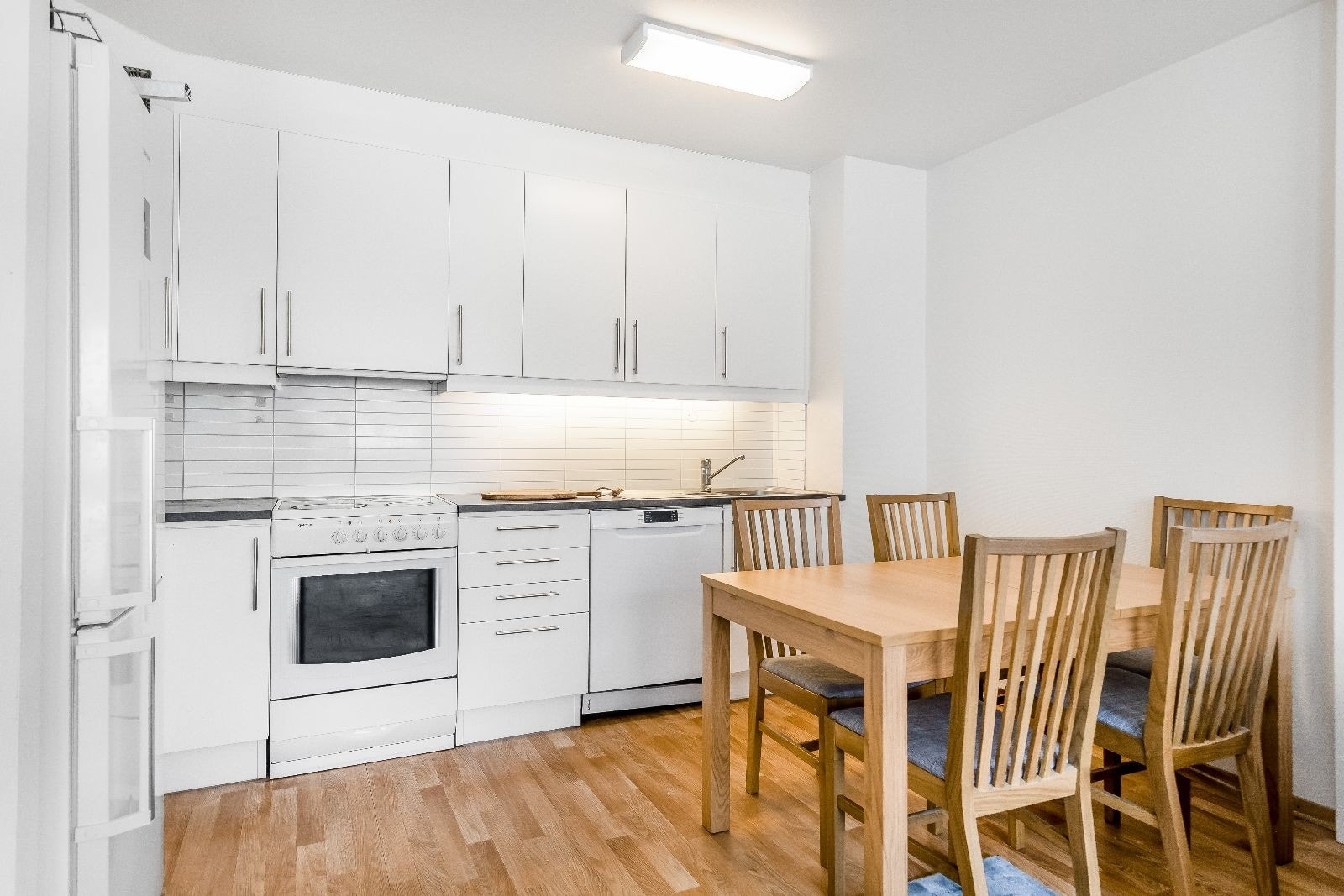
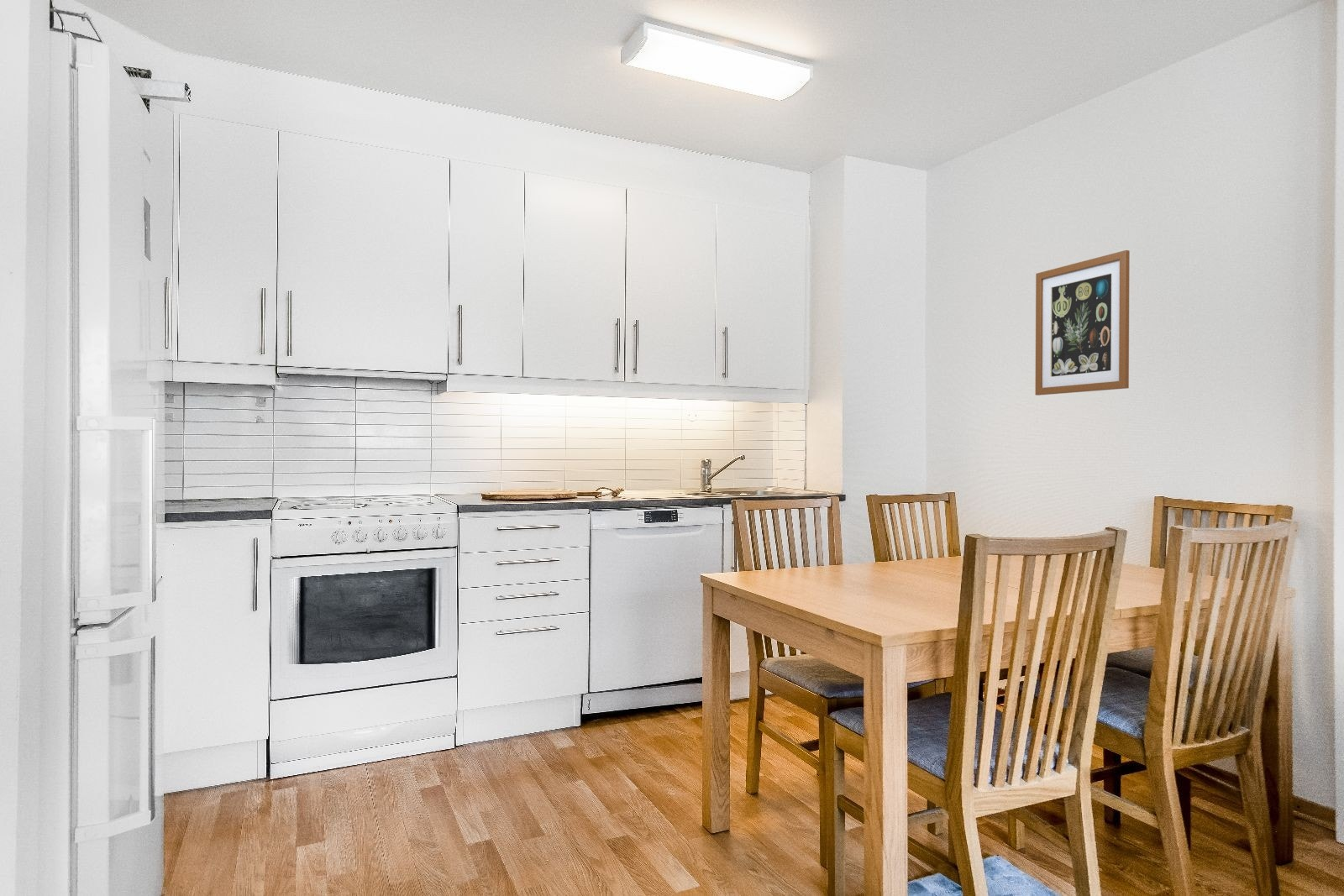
+ wall art [1035,249,1131,396]
